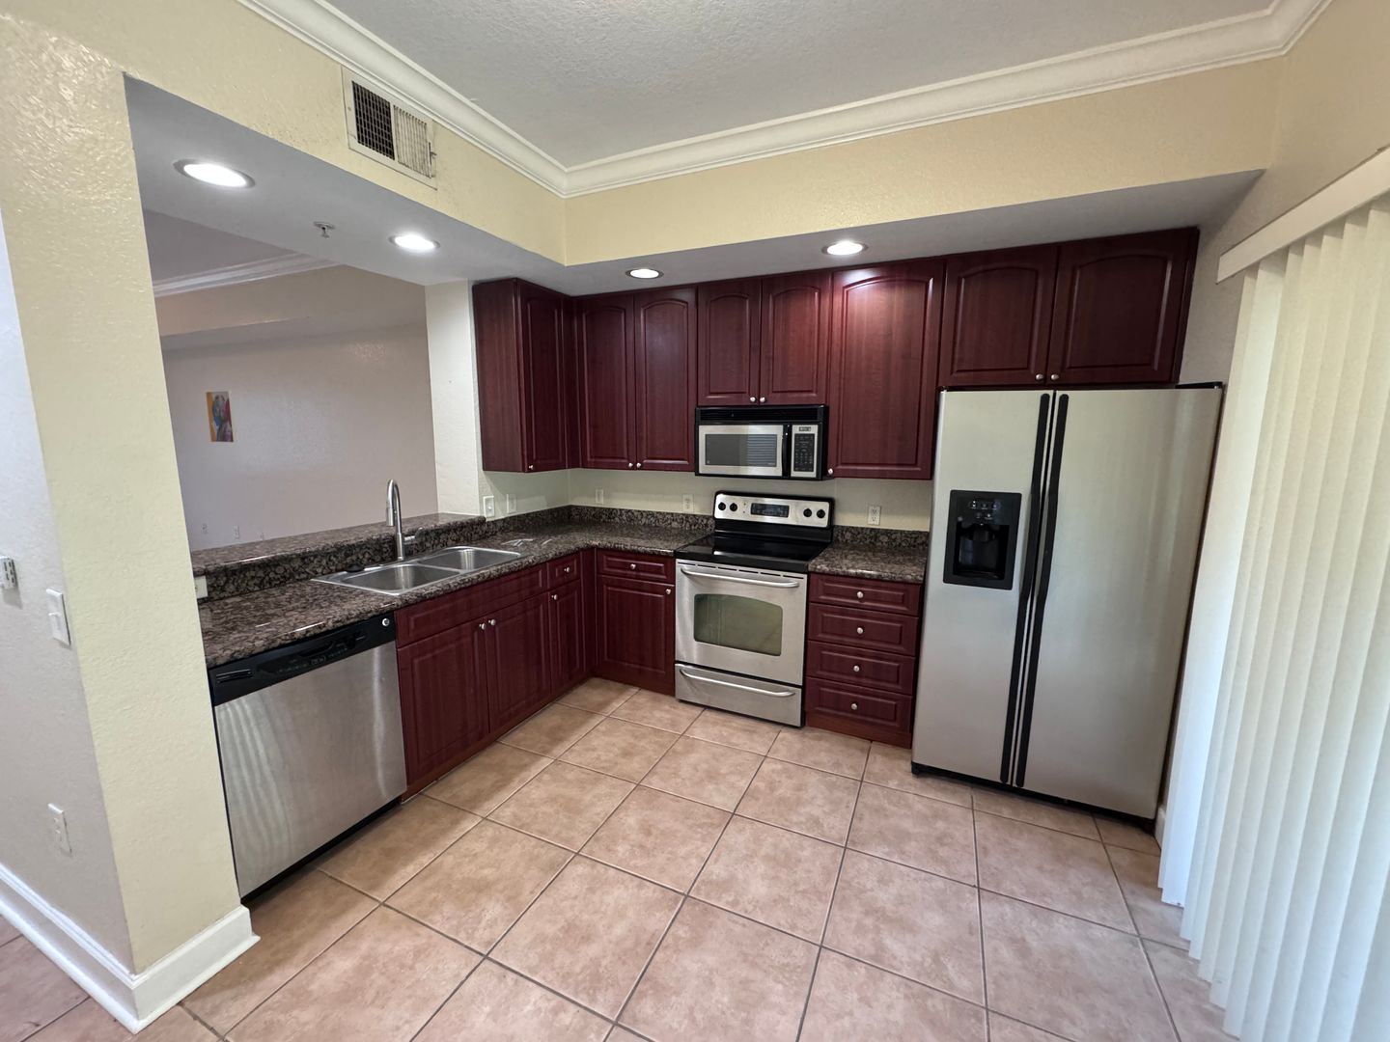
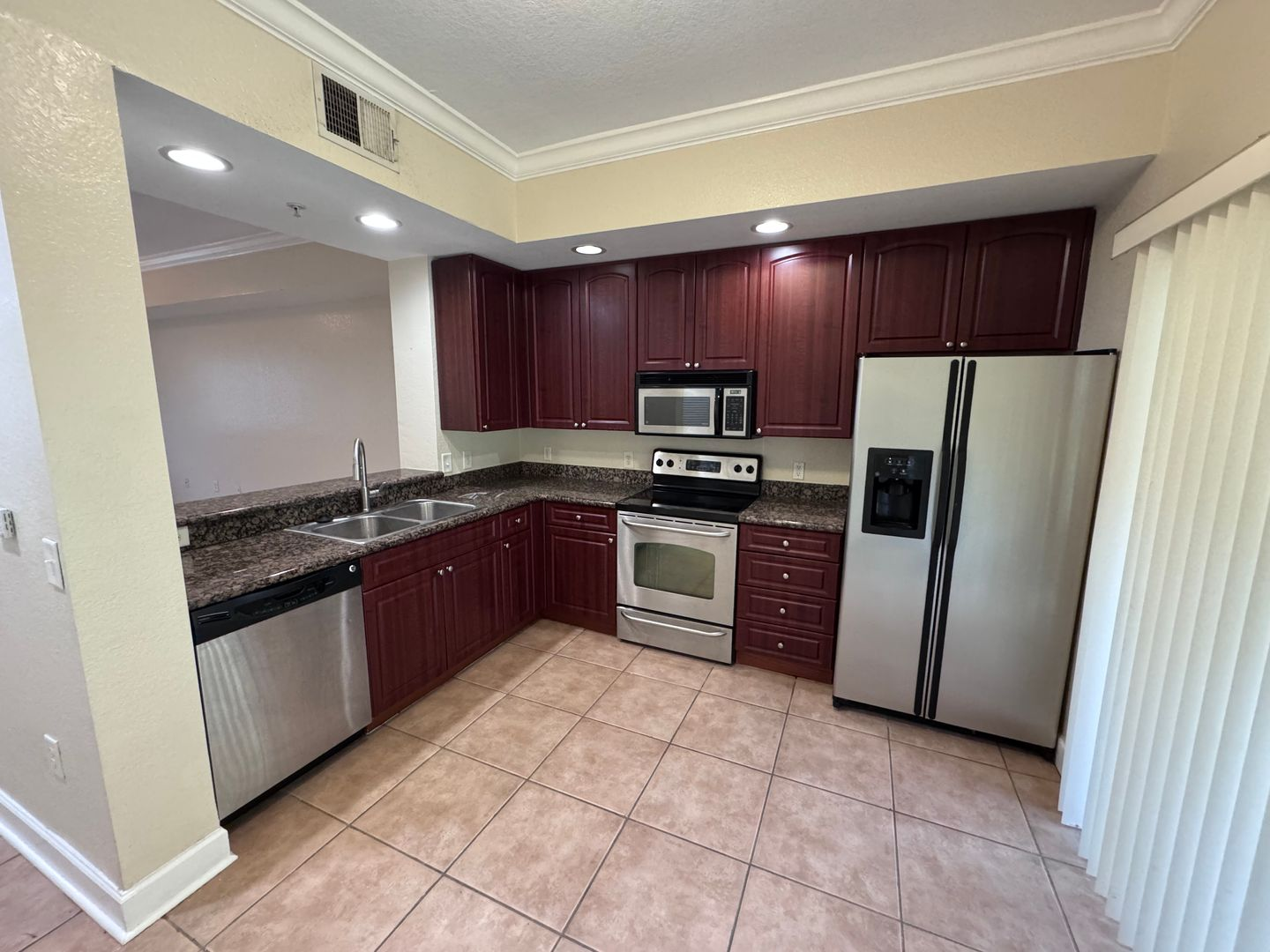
- wall art [204,390,239,443]
